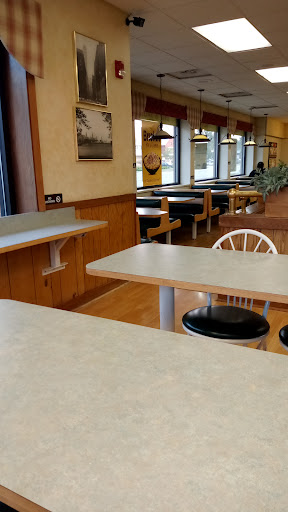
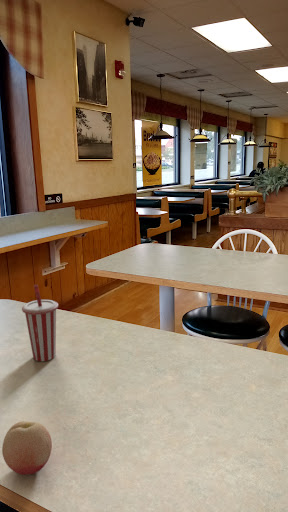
+ cup with straw [21,284,59,362]
+ fruit [1,420,53,476]
